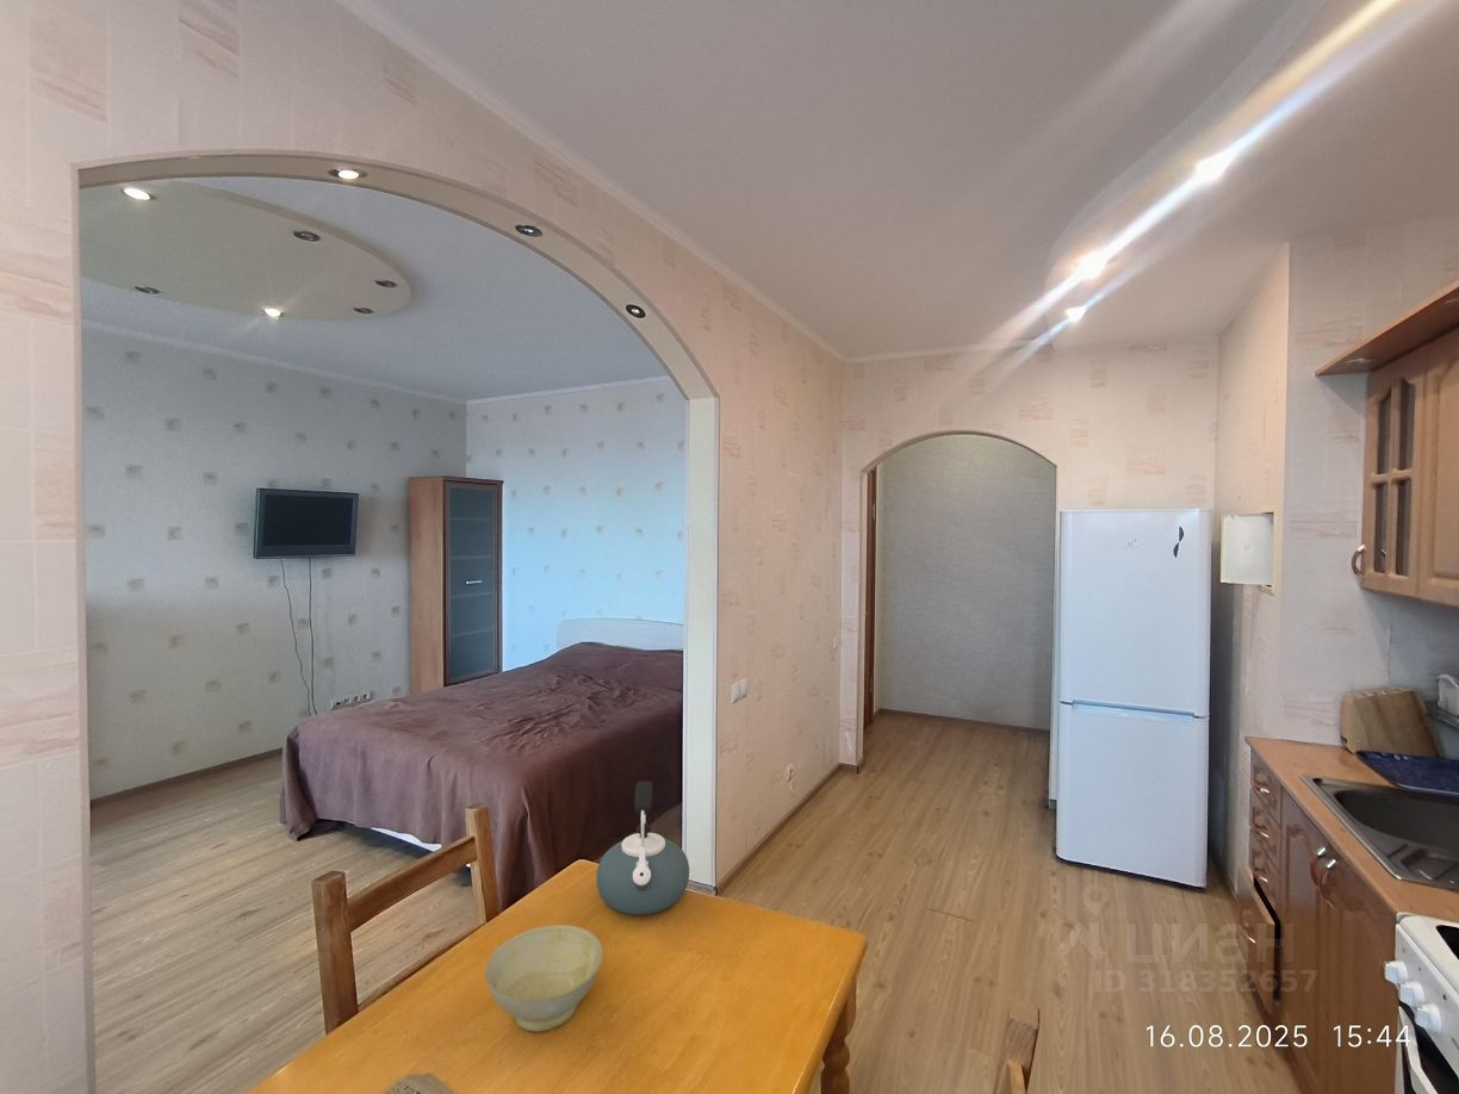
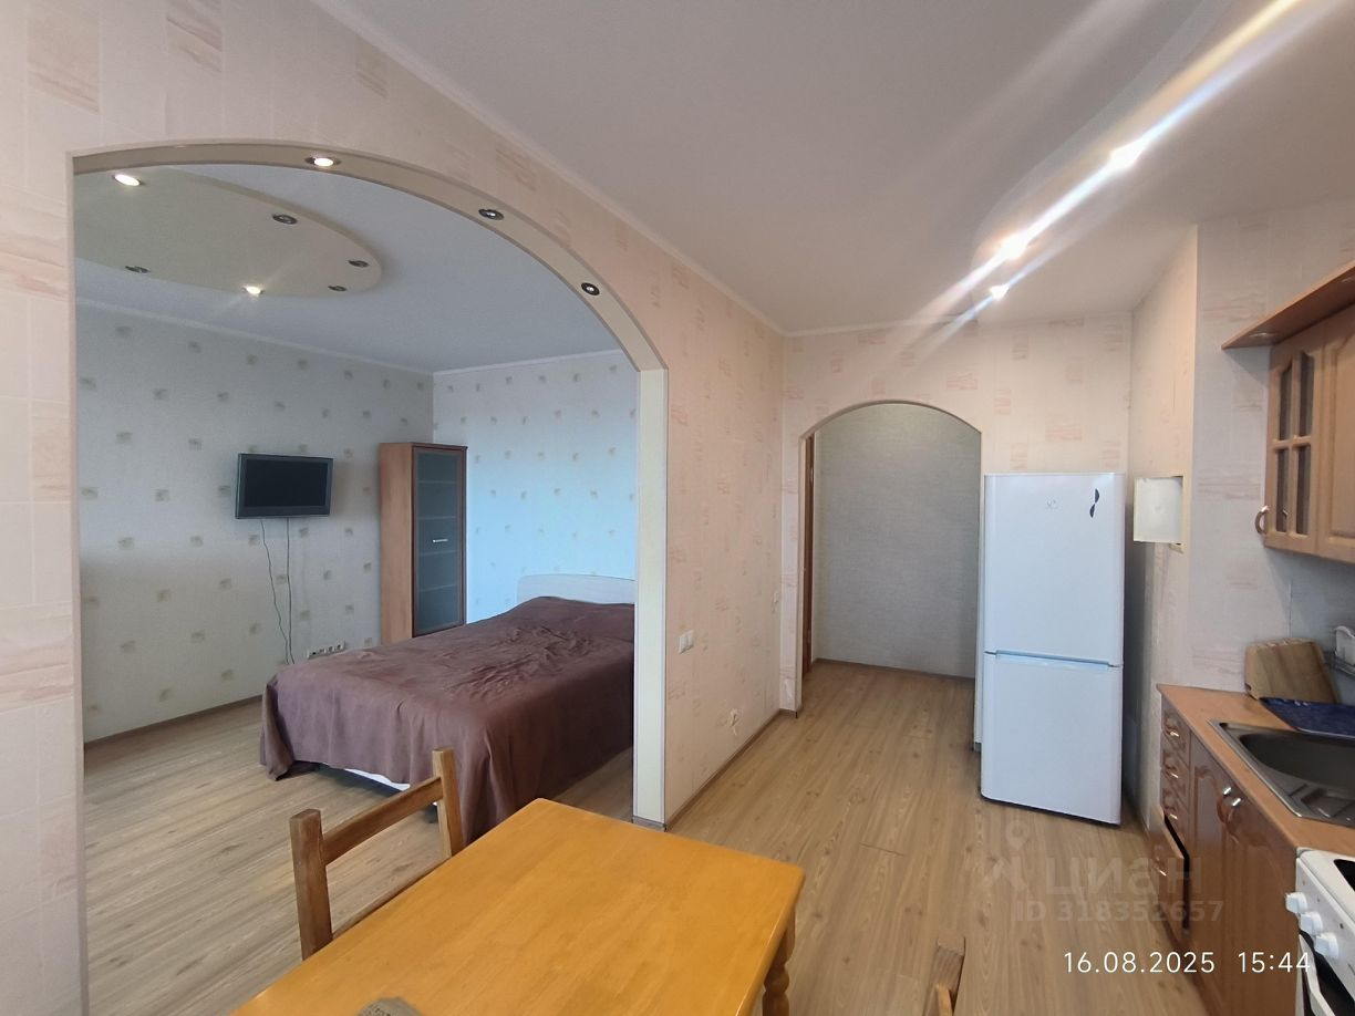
- kettle [595,781,690,916]
- bowl [484,924,604,1033]
